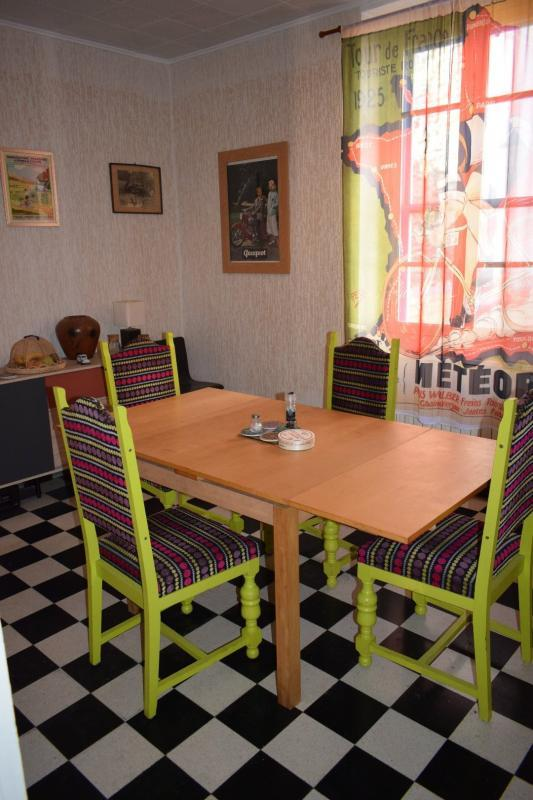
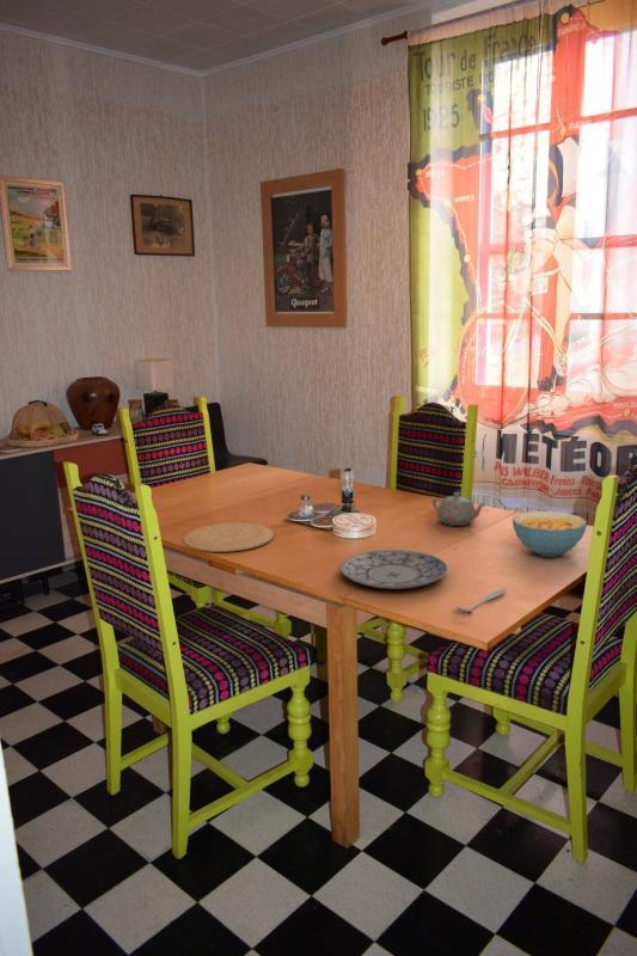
+ plate [183,522,274,553]
+ spoon [455,588,508,613]
+ cereal bowl [512,510,588,558]
+ plate [338,549,449,590]
+ teapot [431,491,486,527]
